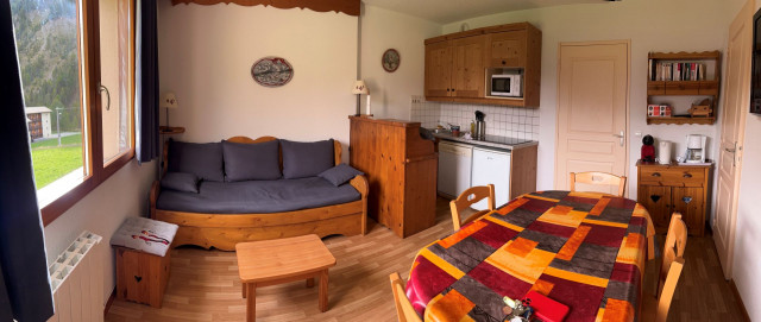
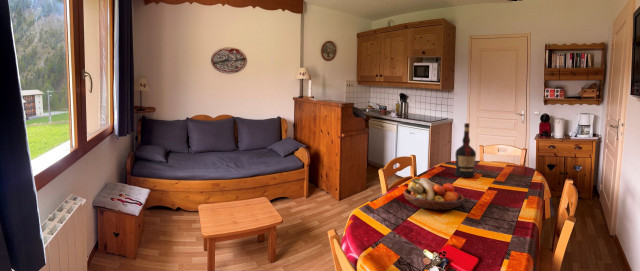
+ fruit bowl [403,177,465,211]
+ liquor [453,122,477,178]
